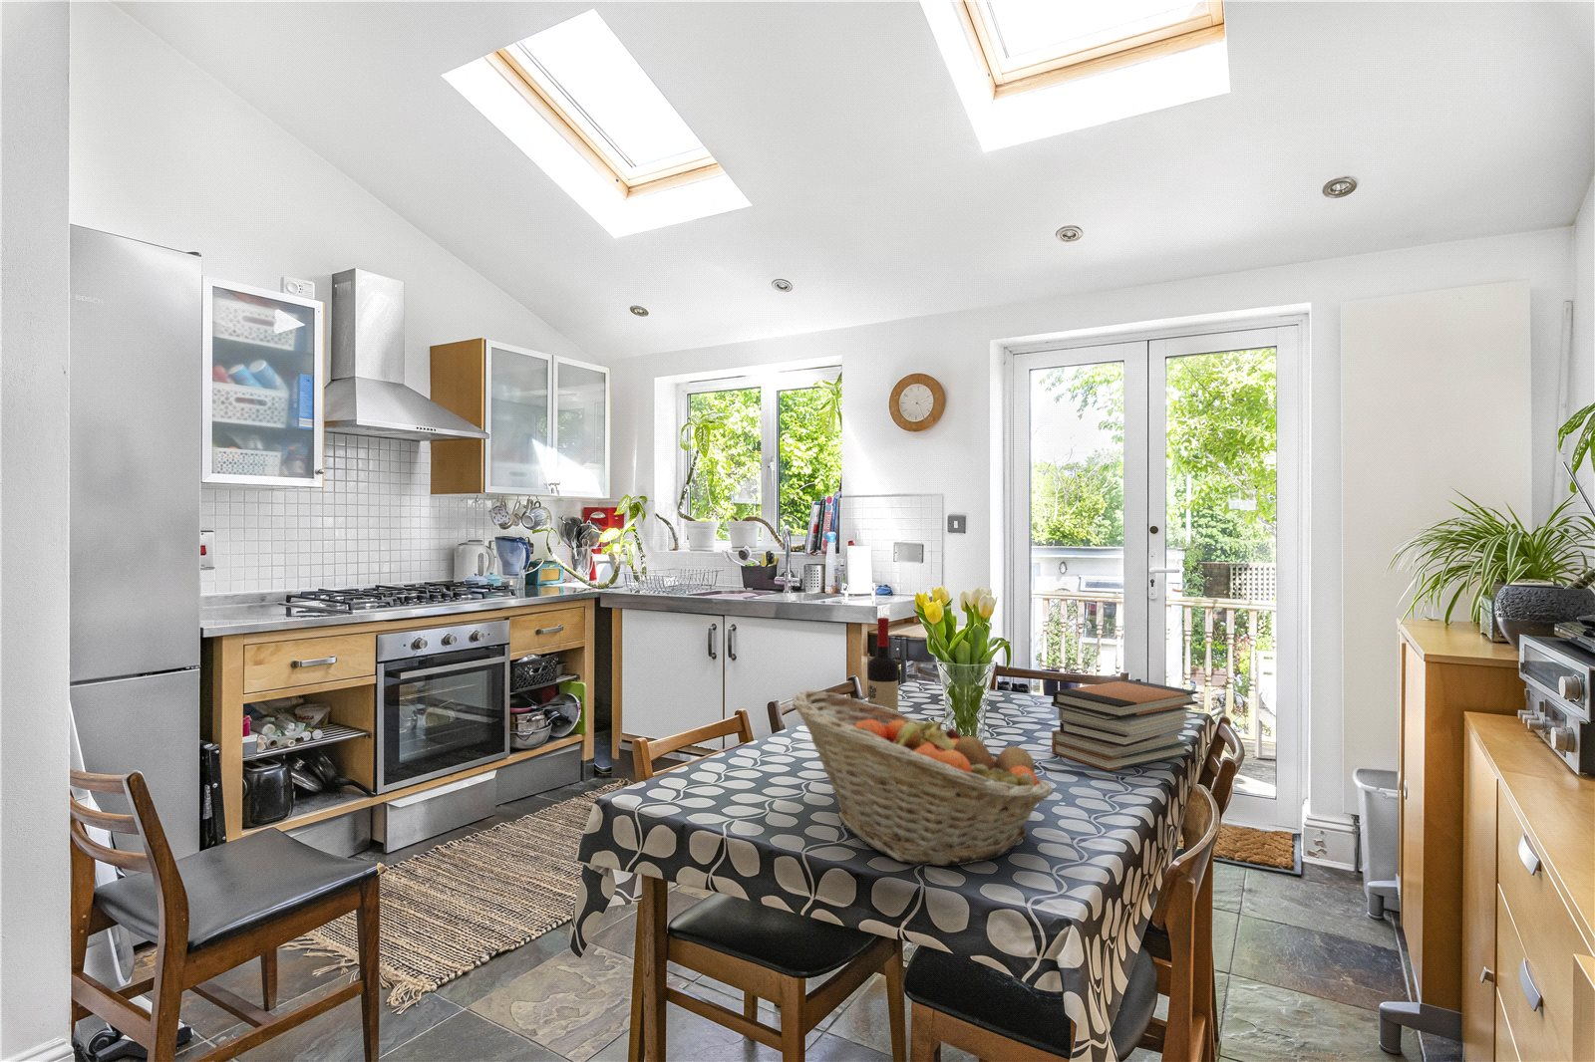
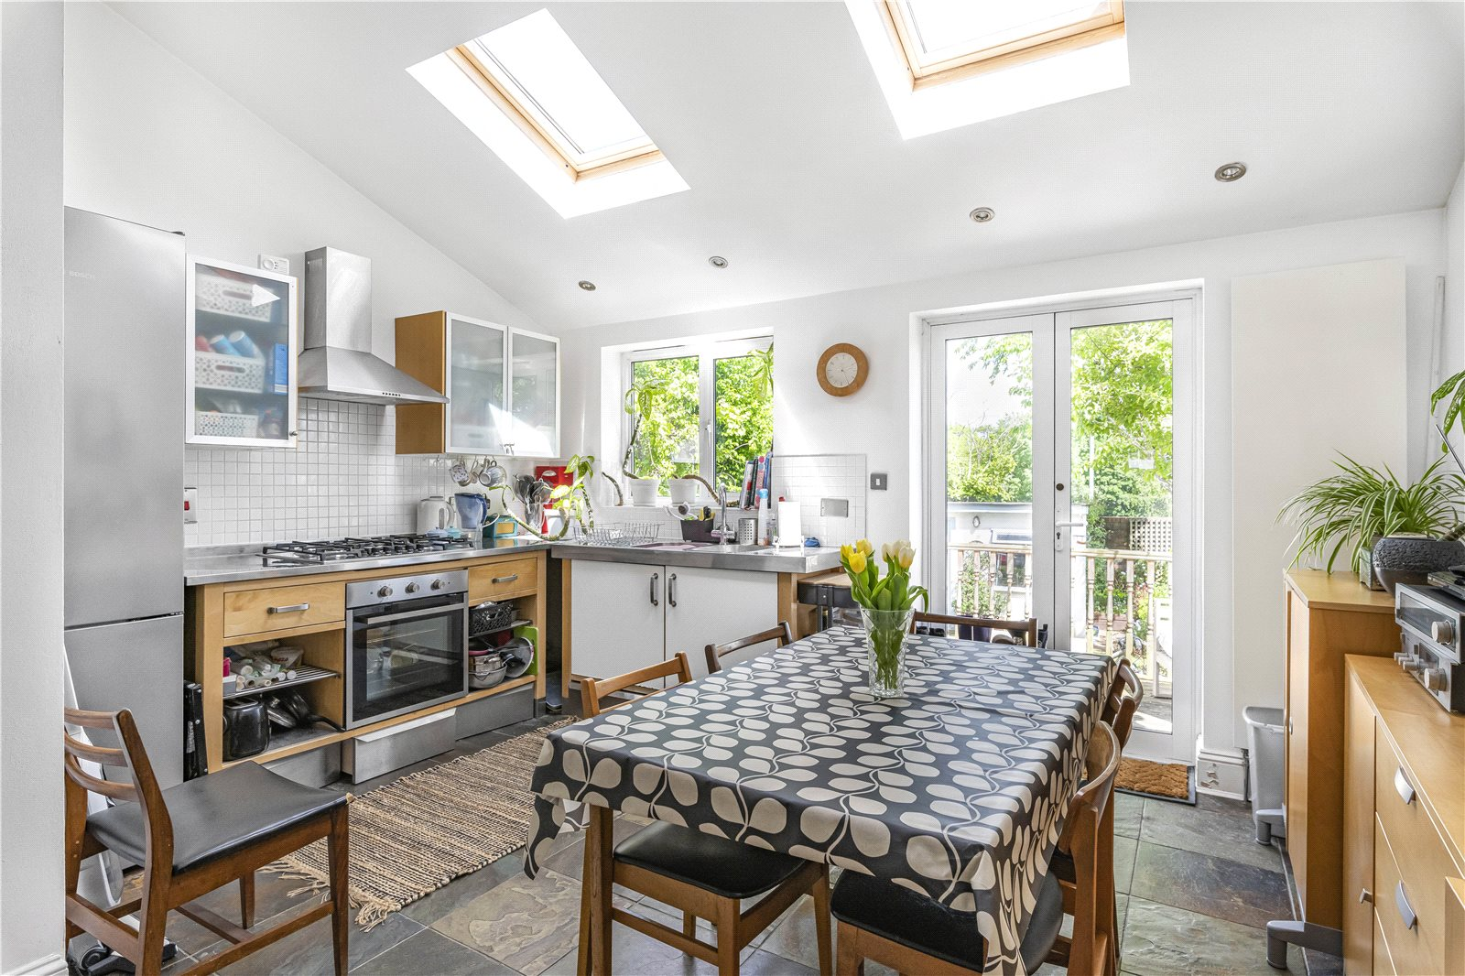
- book stack [1049,678,1199,772]
- fruit basket [791,690,1054,866]
- wine bottle [867,616,899,712]
